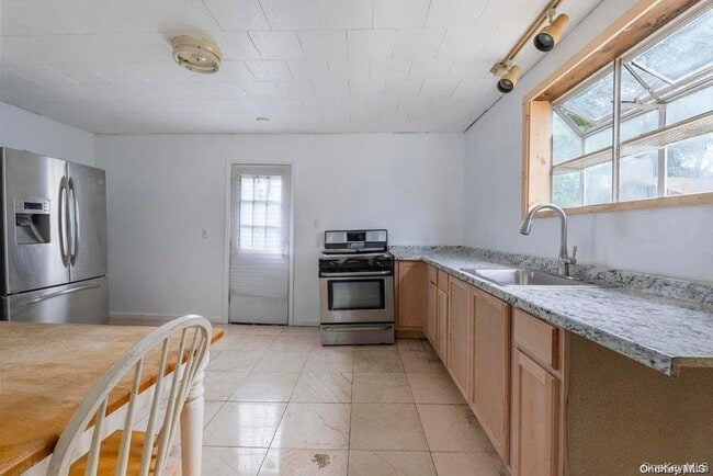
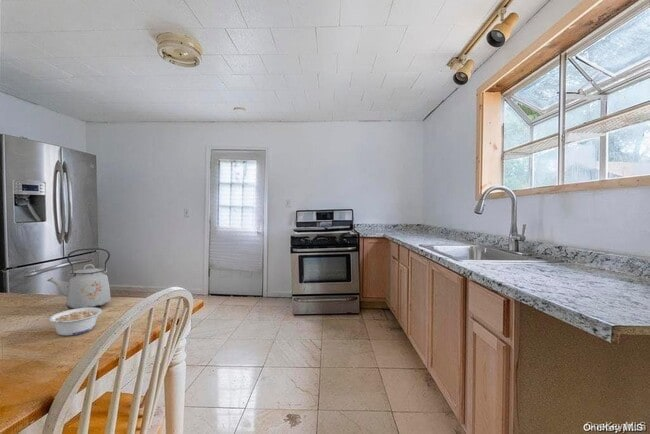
+ legume [48,307,103,337]
+ kettle [46,247,112,310]
